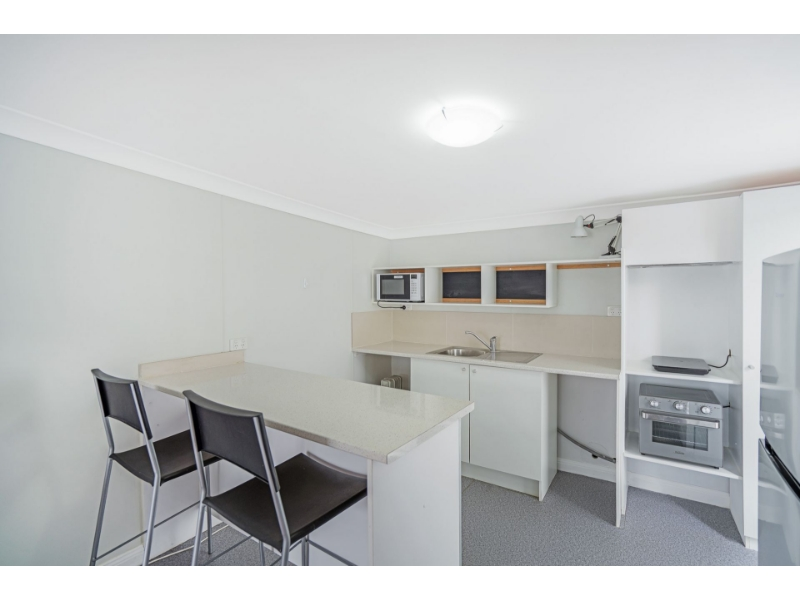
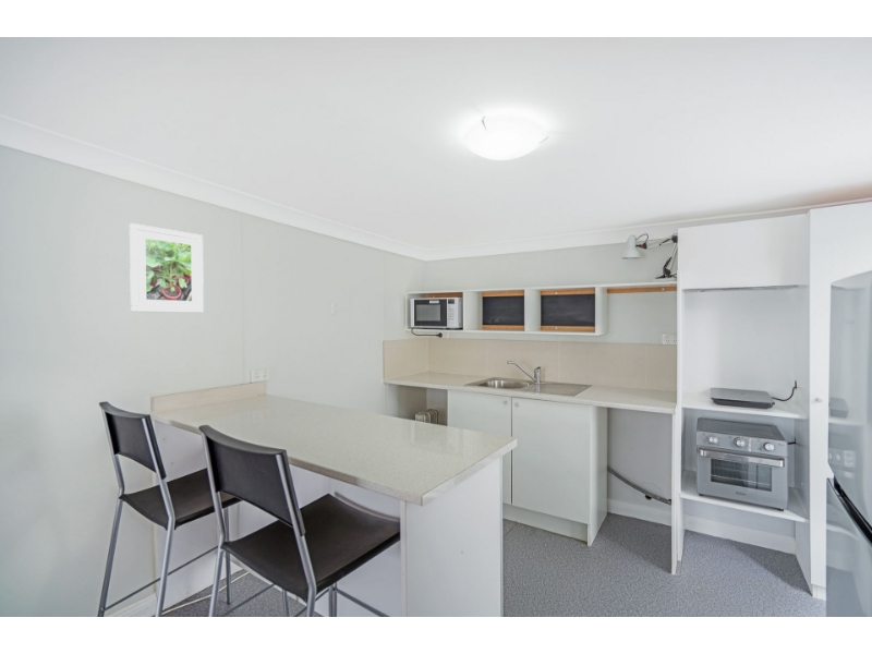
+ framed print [129,222,205,314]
